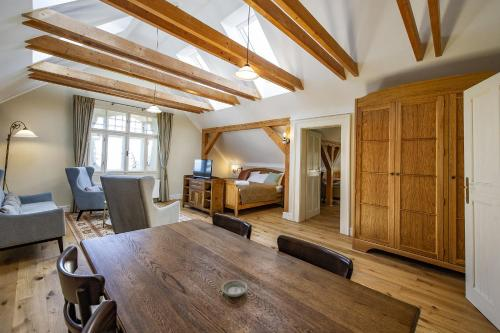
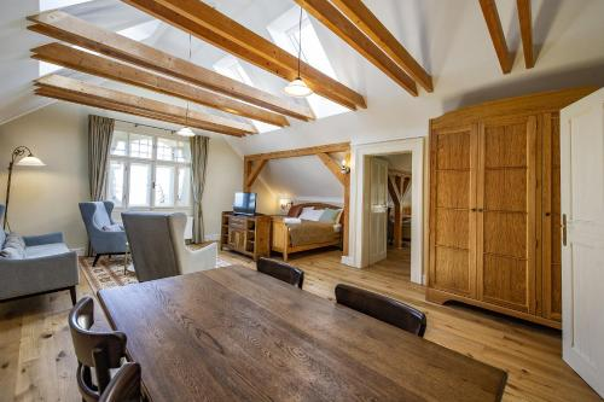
- saucer [221,279,249,298]
